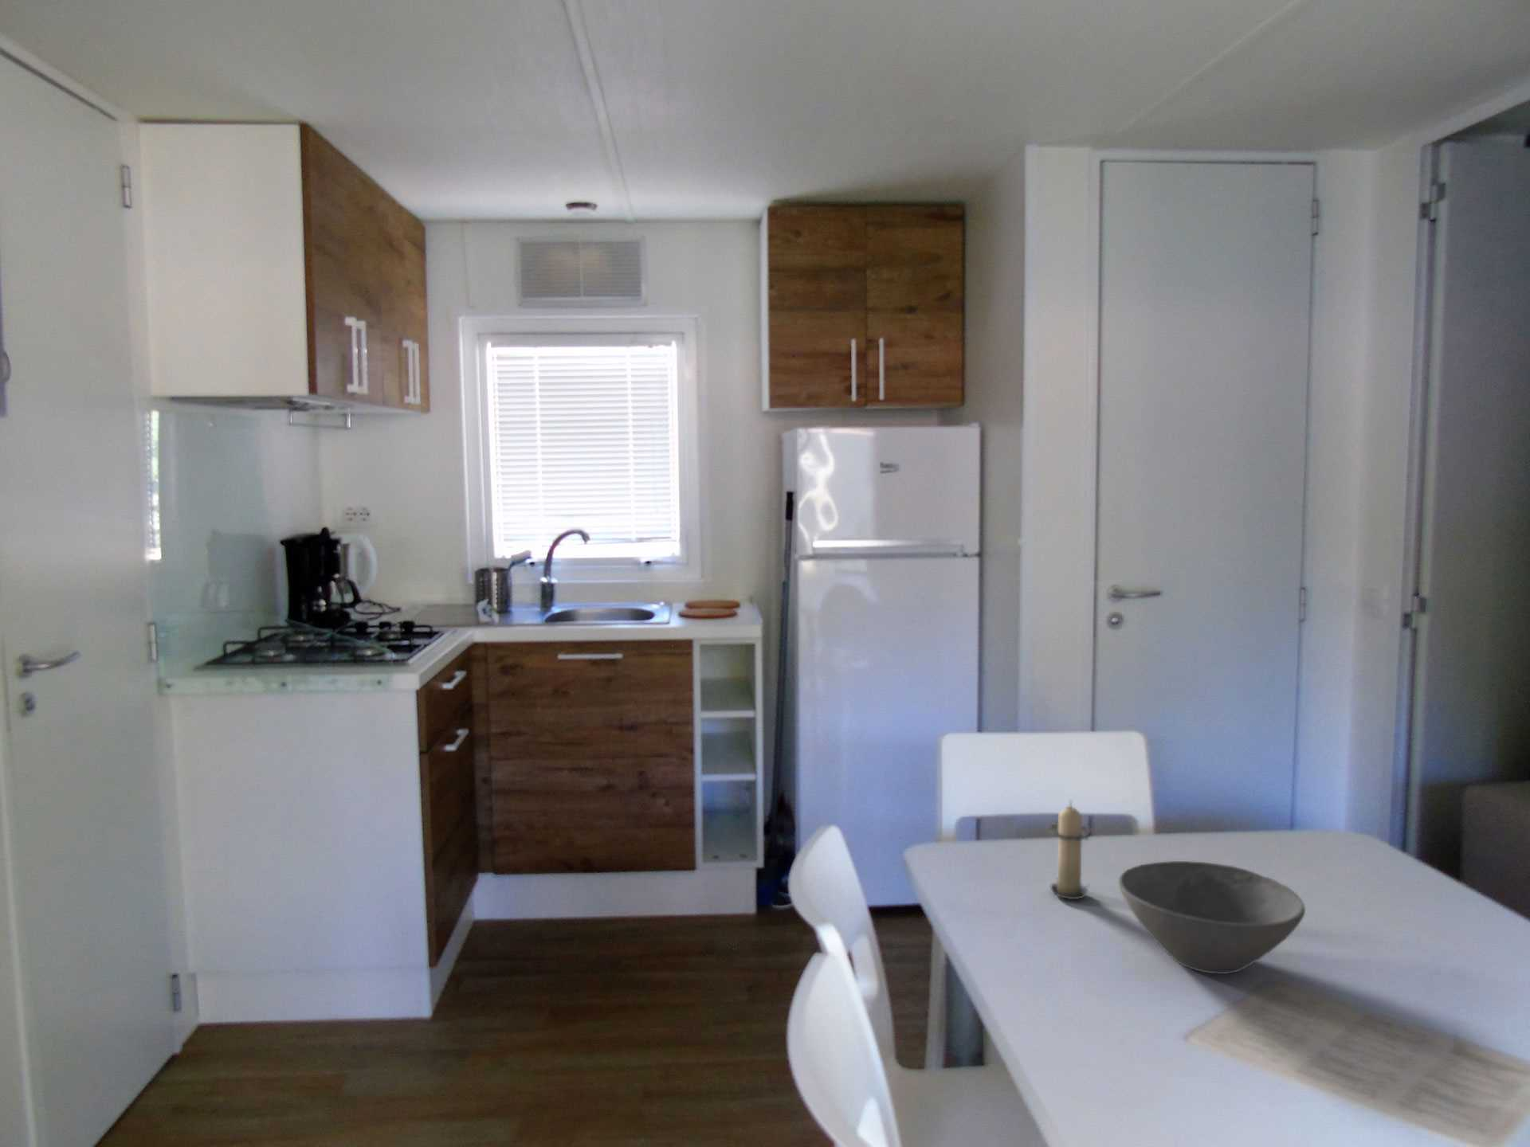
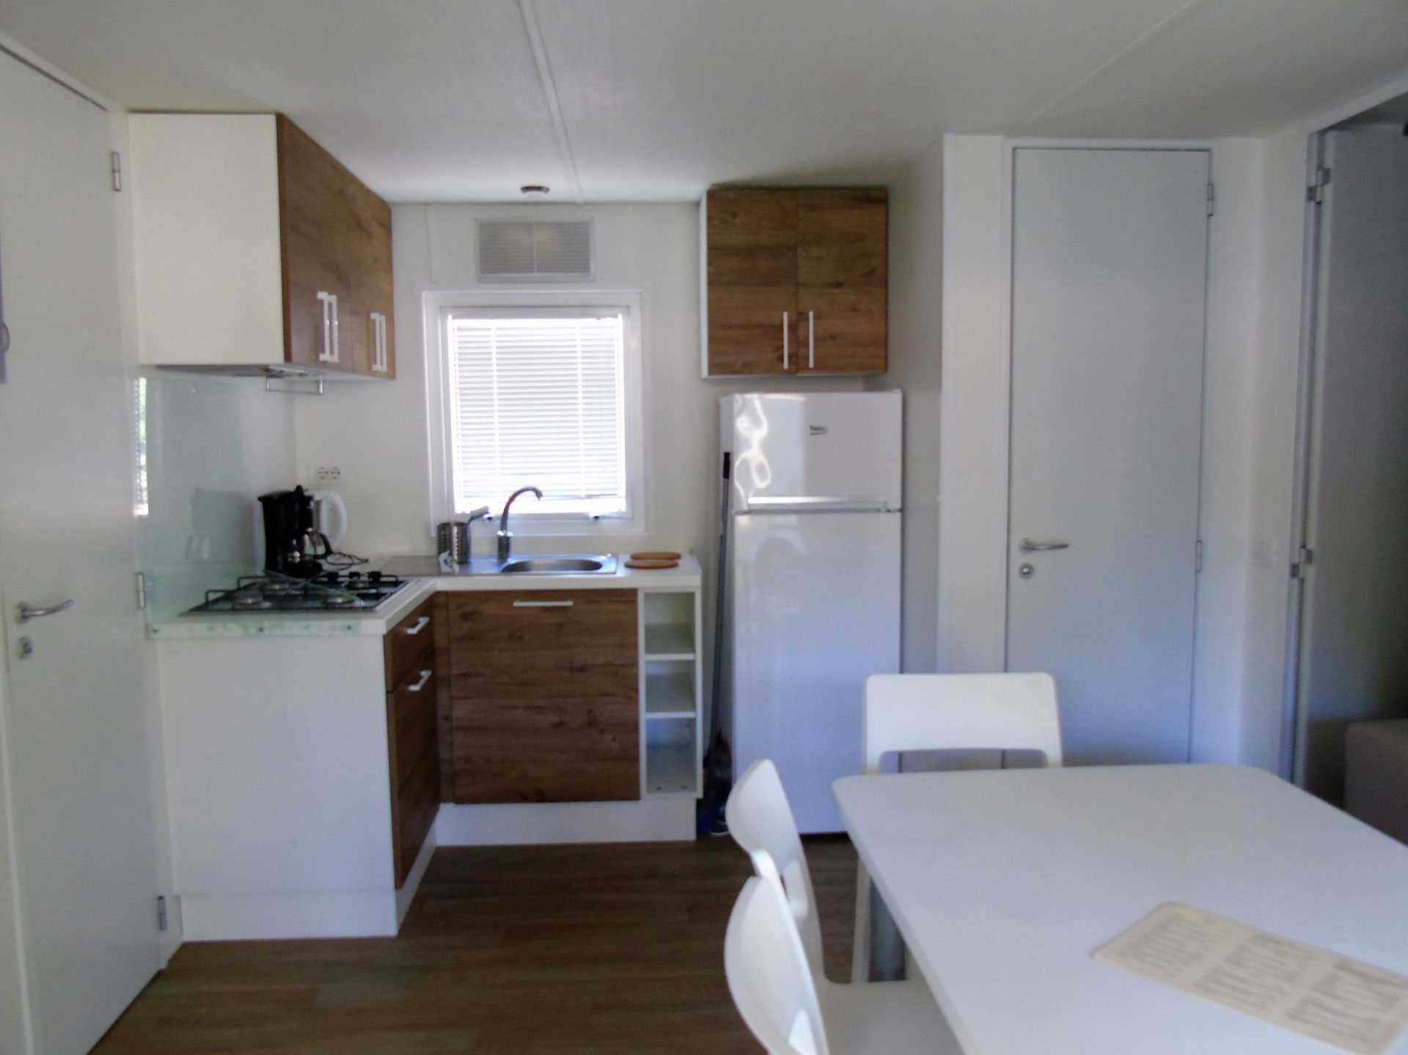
- bowl [1118,860,1306,975]
- candle [1048,800,1093,900]
